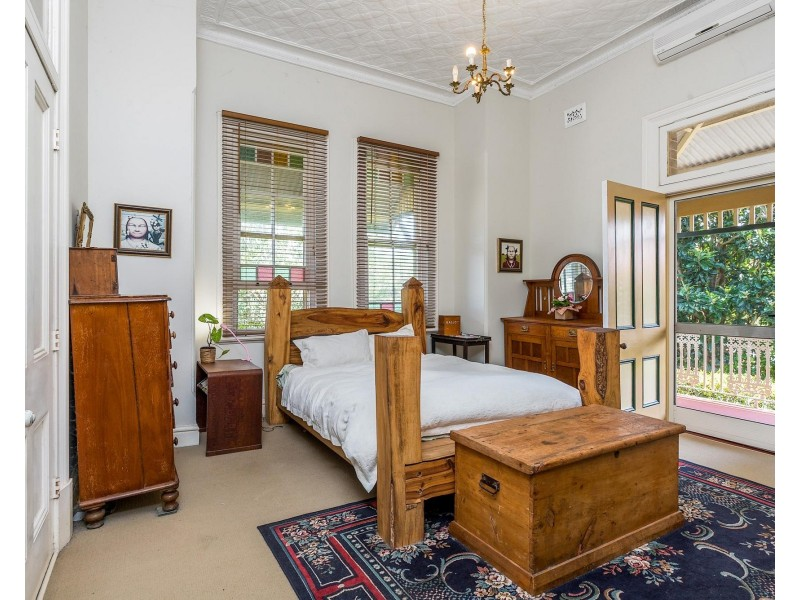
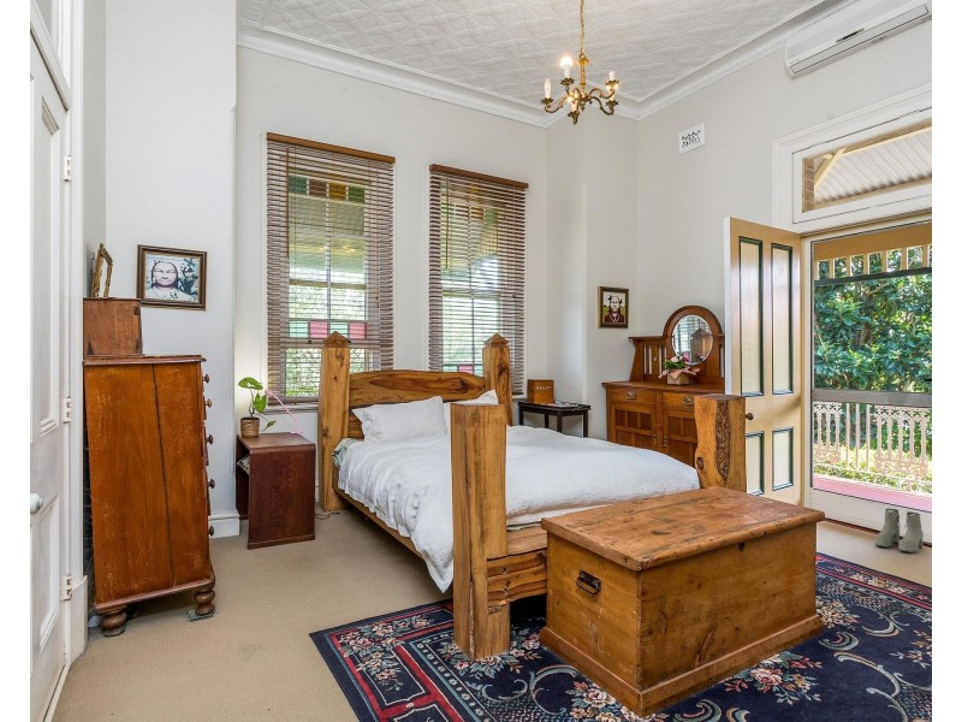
+ boots [874,508,925,554]
